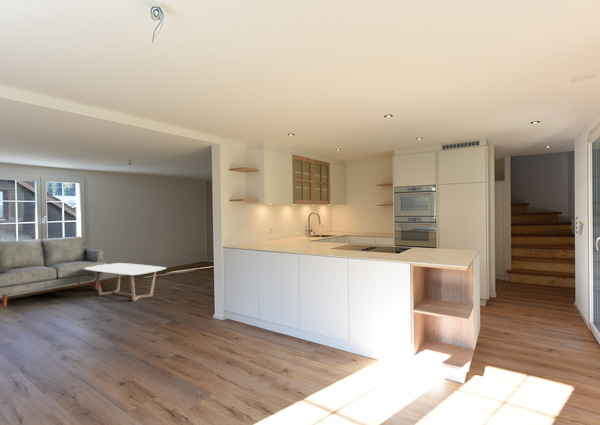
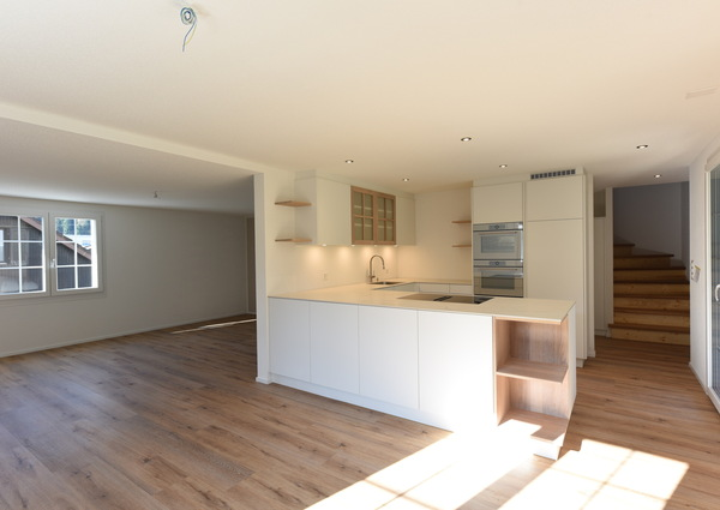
- coffee table [84,262,167,302]
- sofa [0,236,109,308]
